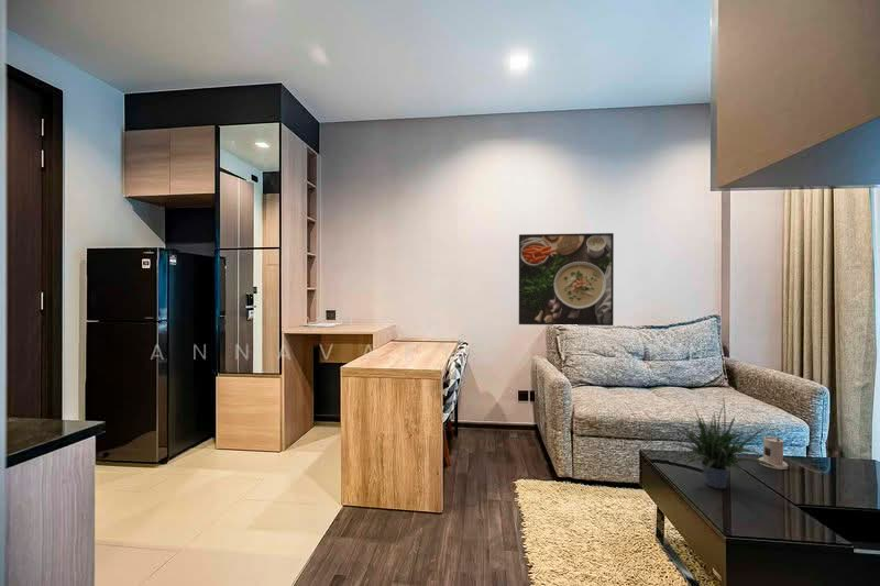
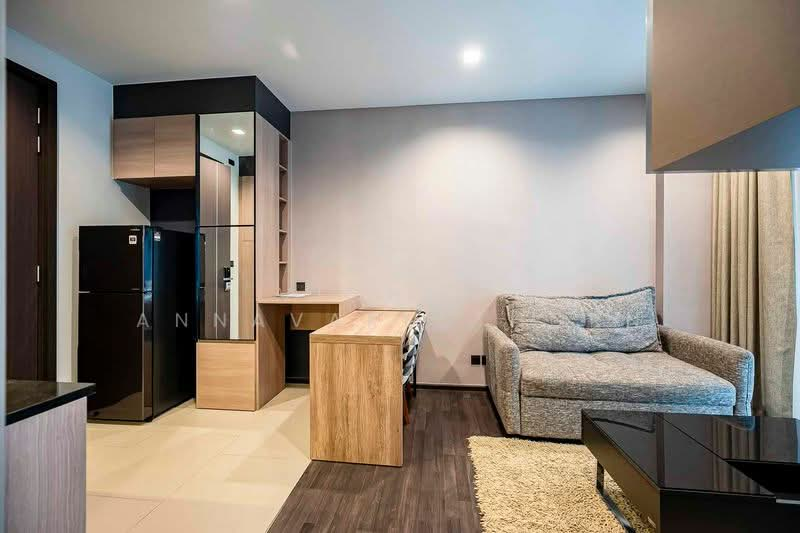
- candle [757,435,789,471]
- potted plant [671,394,773,490]
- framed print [518,232,615,327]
